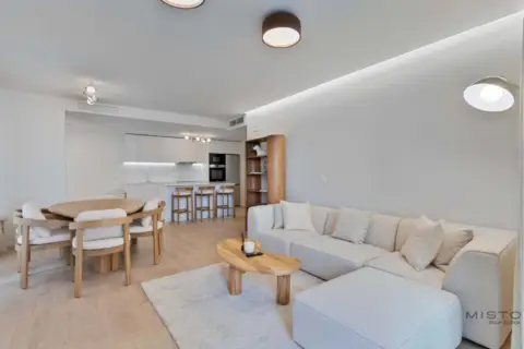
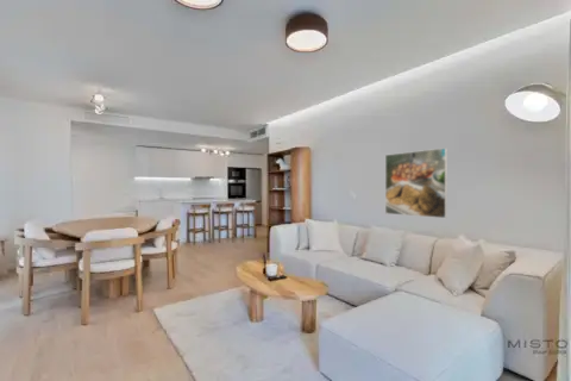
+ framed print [384,146,448,219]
